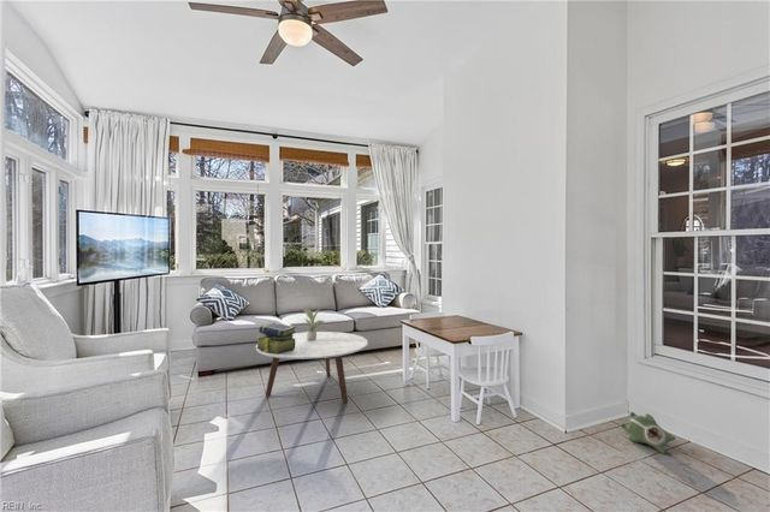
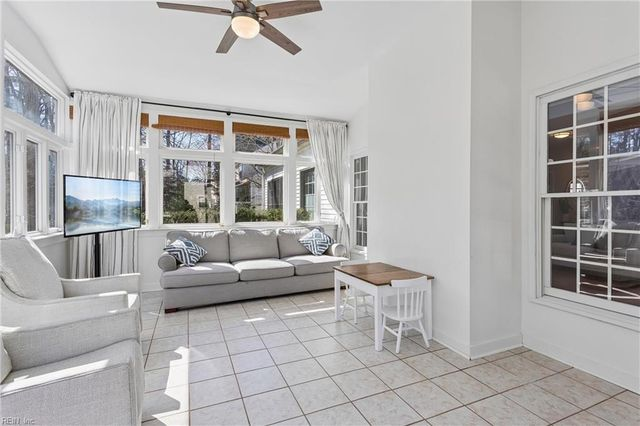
- plush toy [620,411,677,454]
- potted plant [303,308,325,341]
- coffee table [255,331,369,404]
- stack of books [255,321,297,355]
